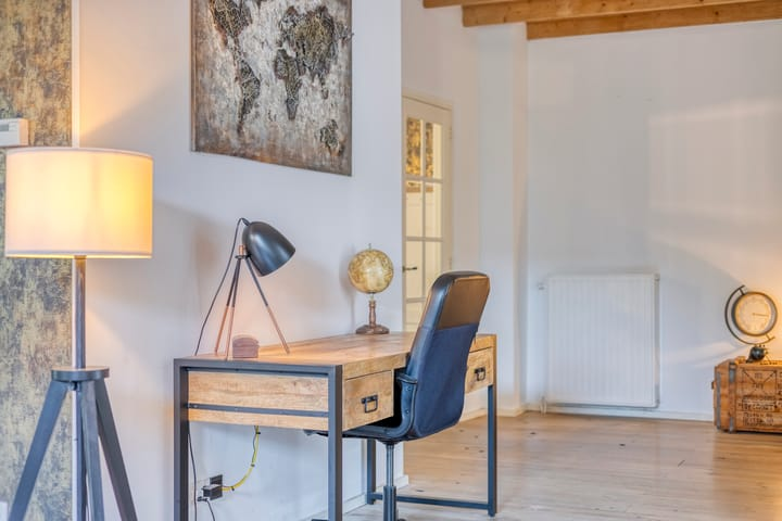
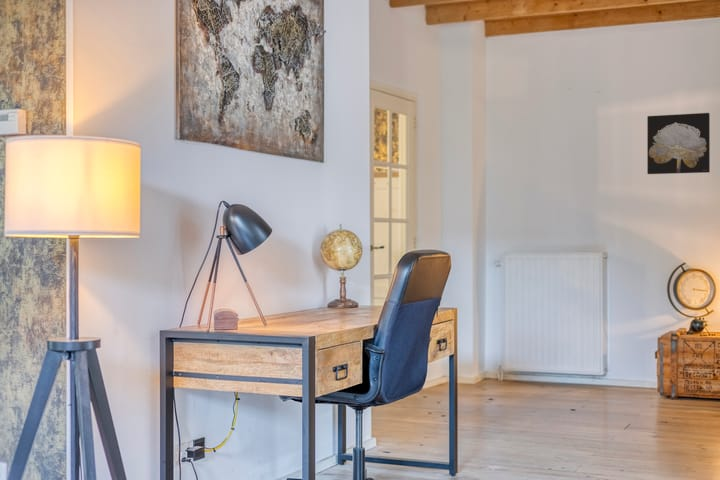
+ wall art [646,112,711,175]
